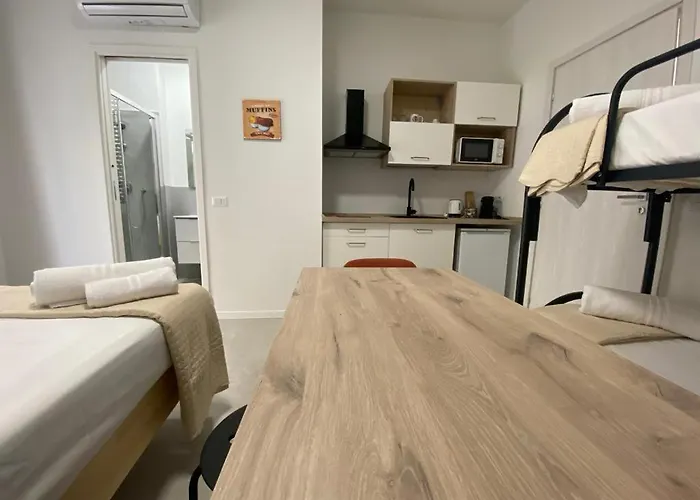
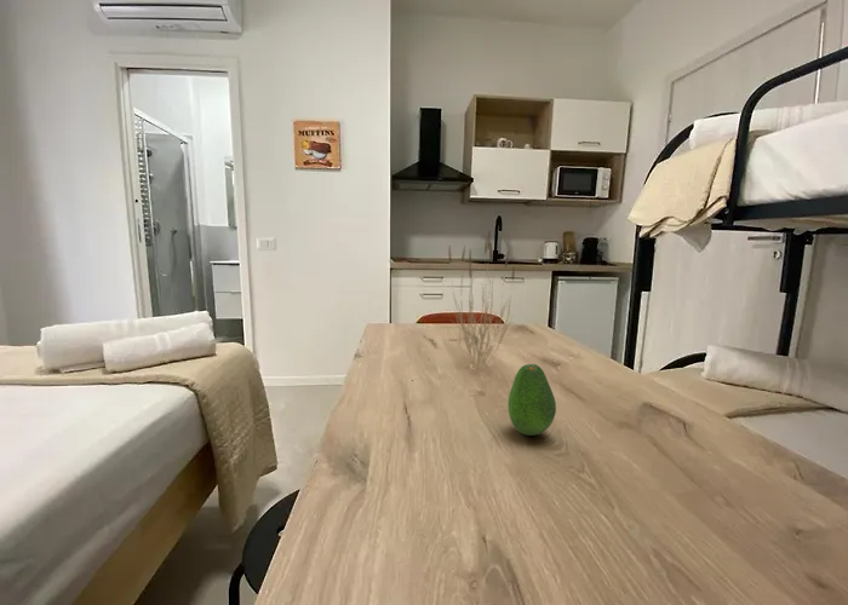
+ fruit [506,363,557,437]
+ plant [447,232,522,370]
